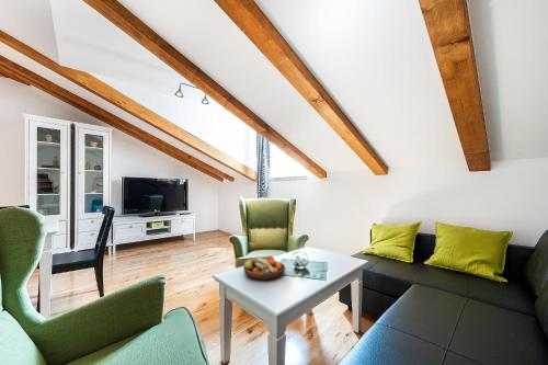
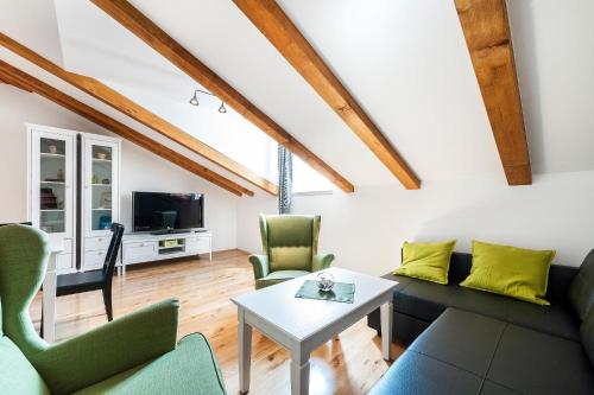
- fruit bowl [242,254,286,281]
